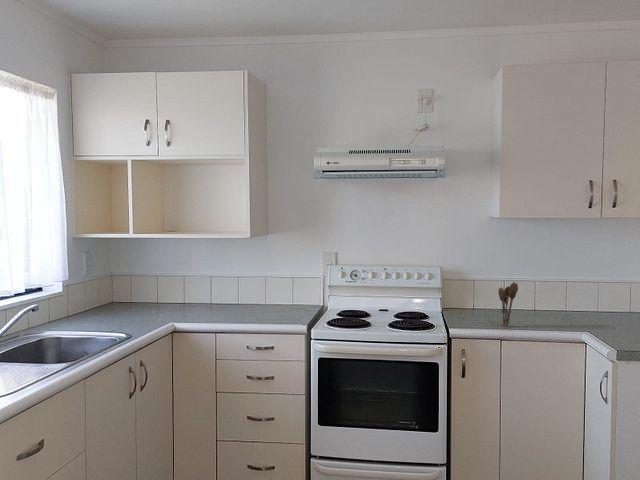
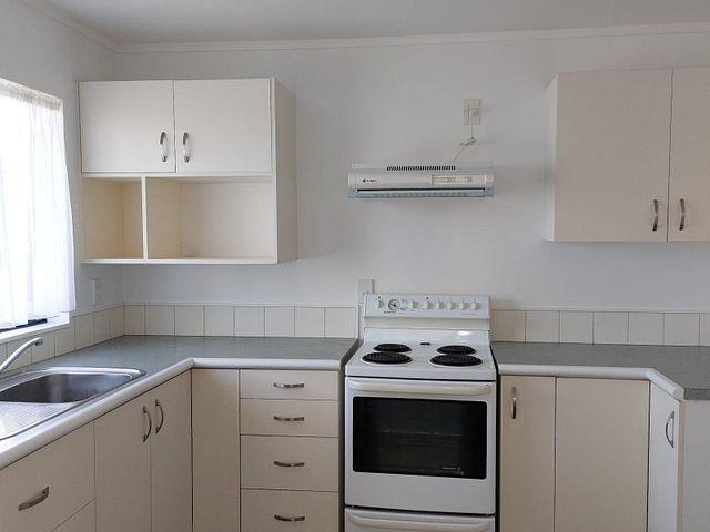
- utensil holder [497,282,519,327]
